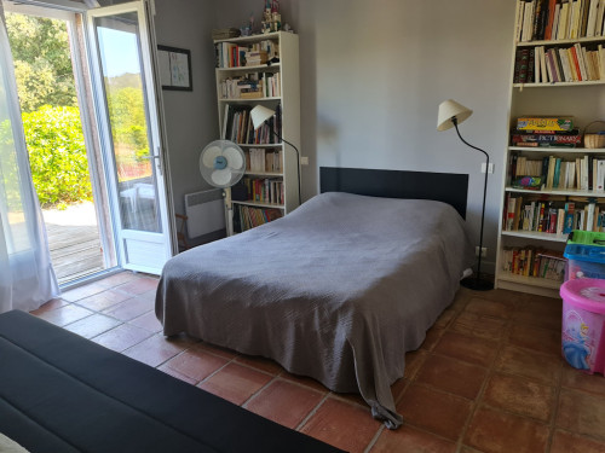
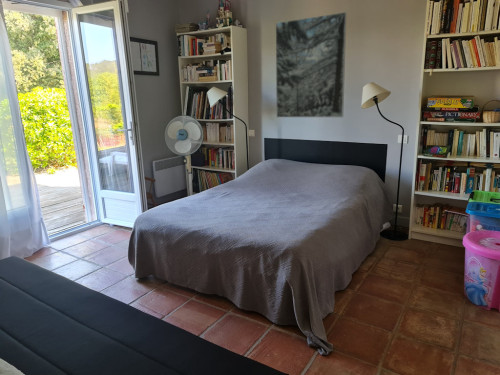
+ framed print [275,11,348,118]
